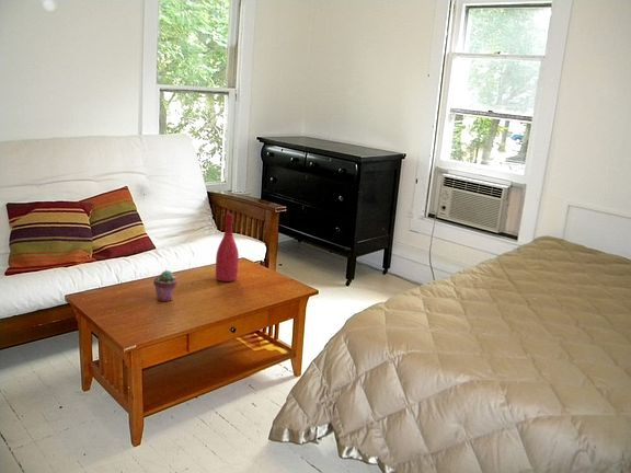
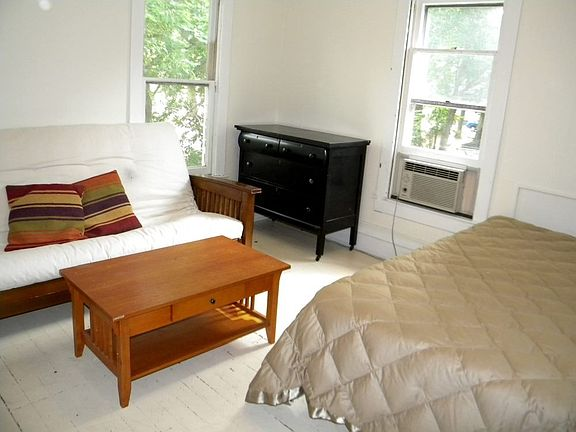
- potted succulent [152,269,177,302]
- wine bottle [215,212,240,282]
